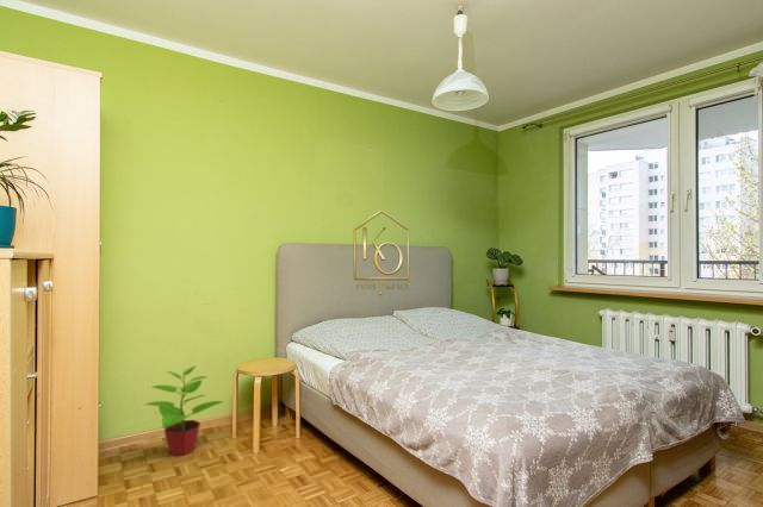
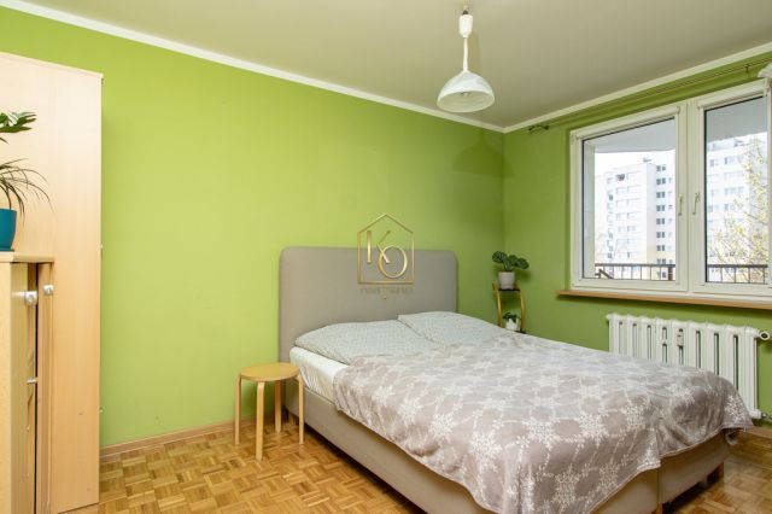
- potted plant [144,365,225,457]
